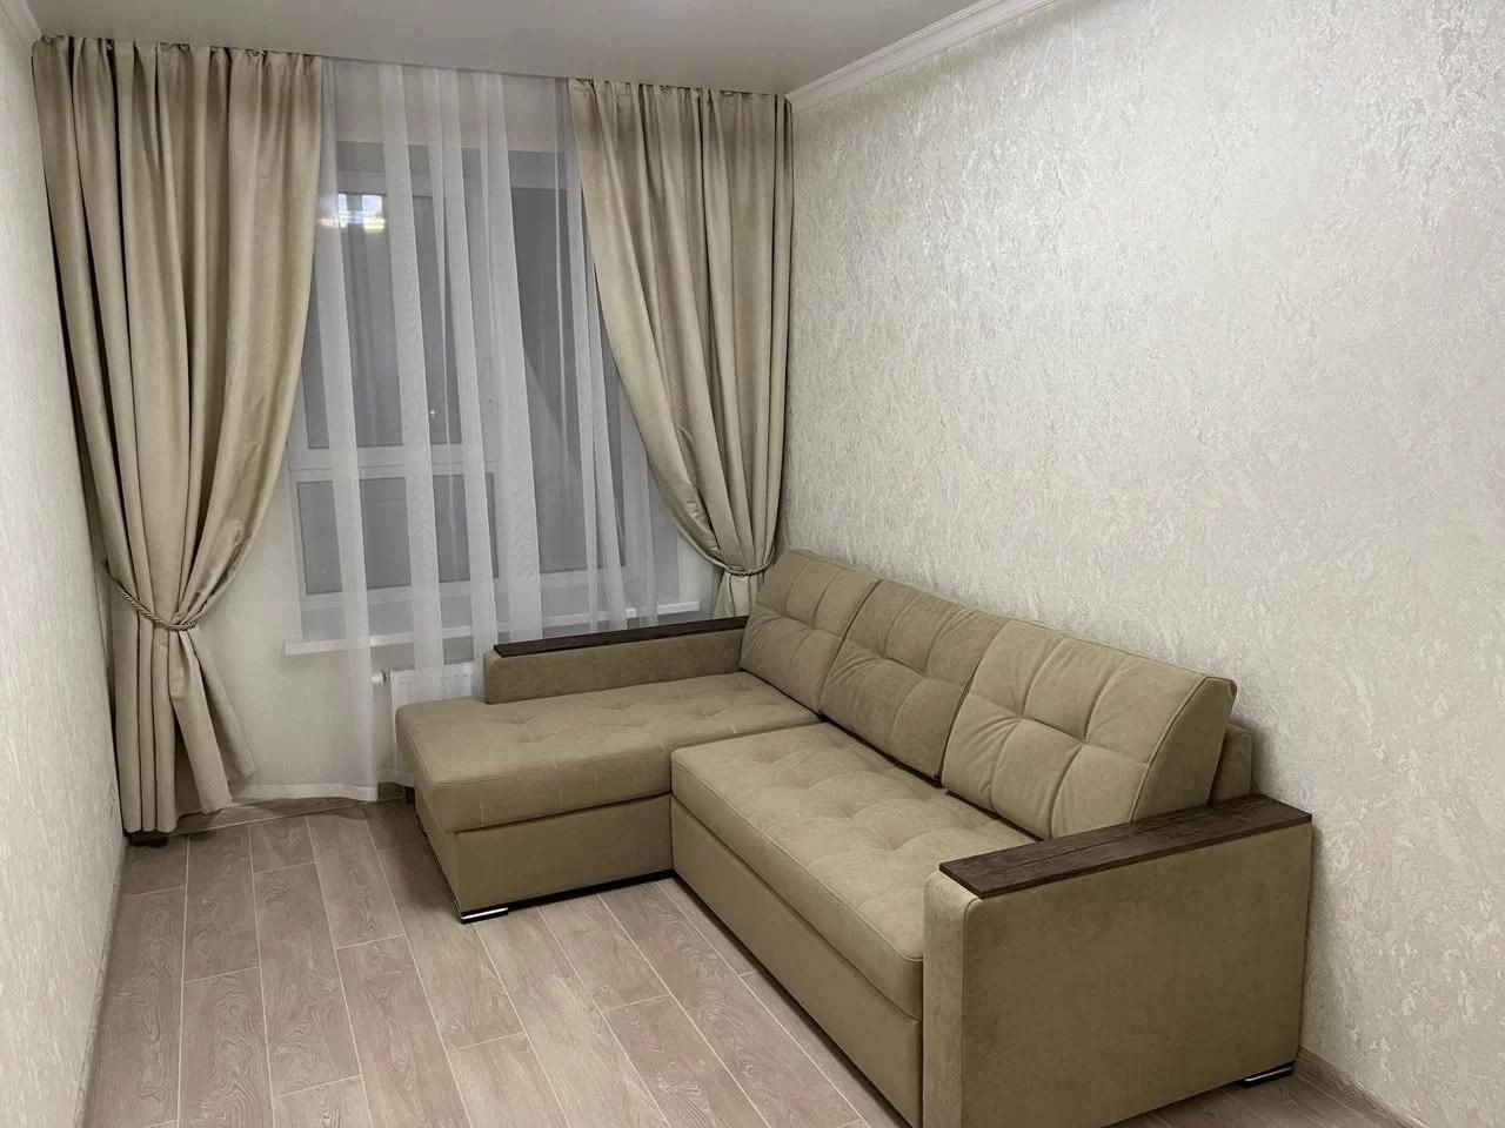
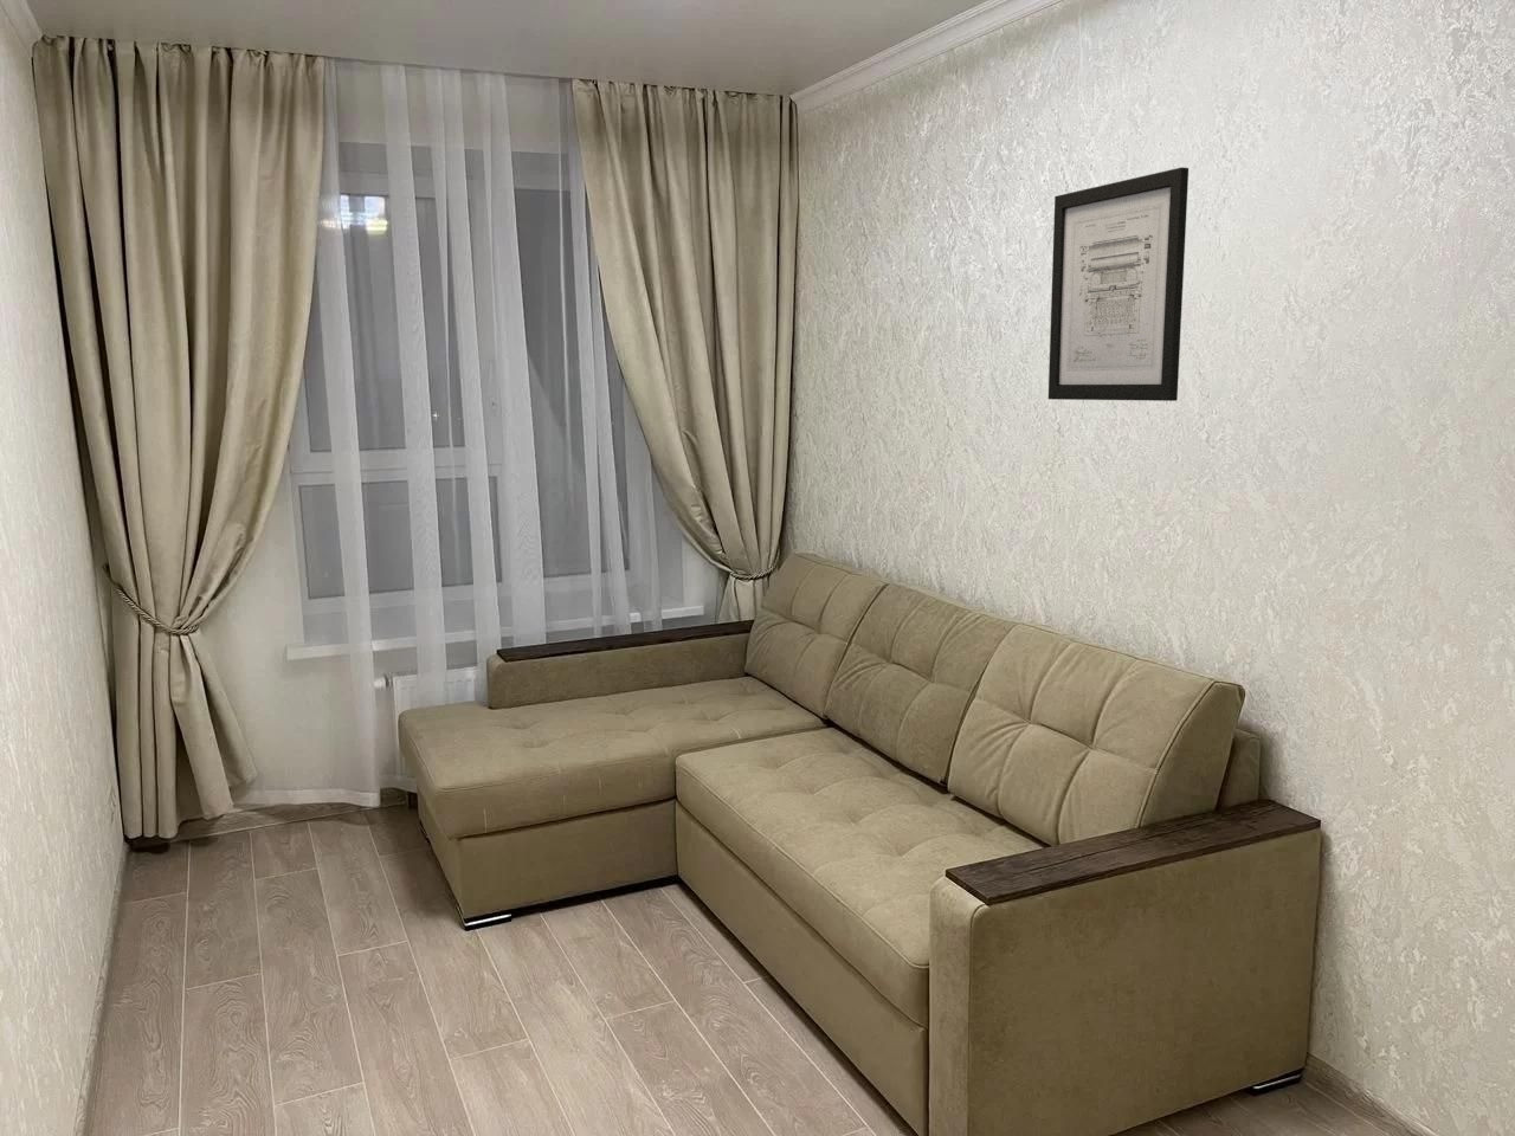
+ wall art [1047,166,1189,402]
